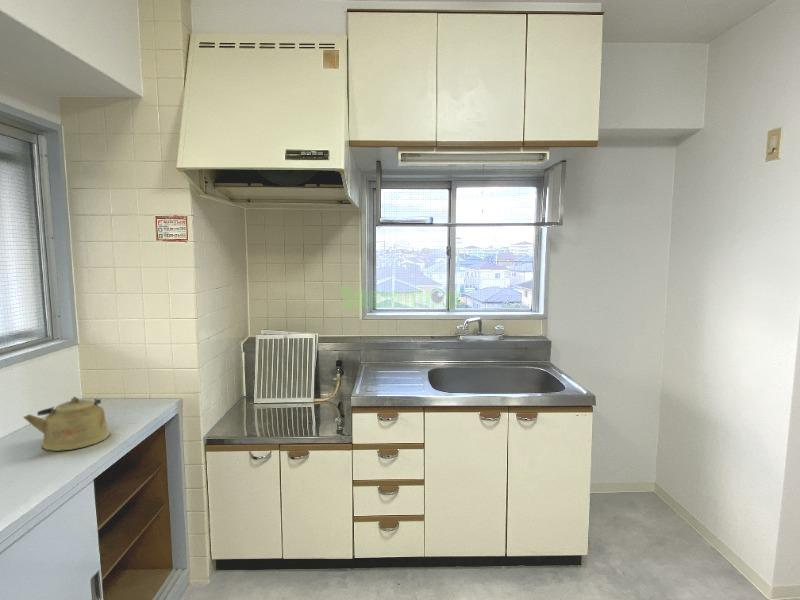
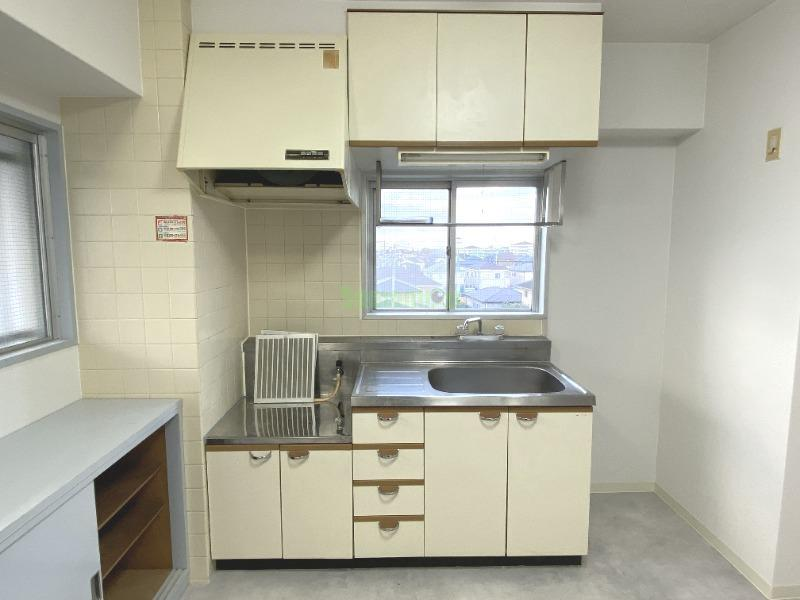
- kettle [22,395,111,452]
